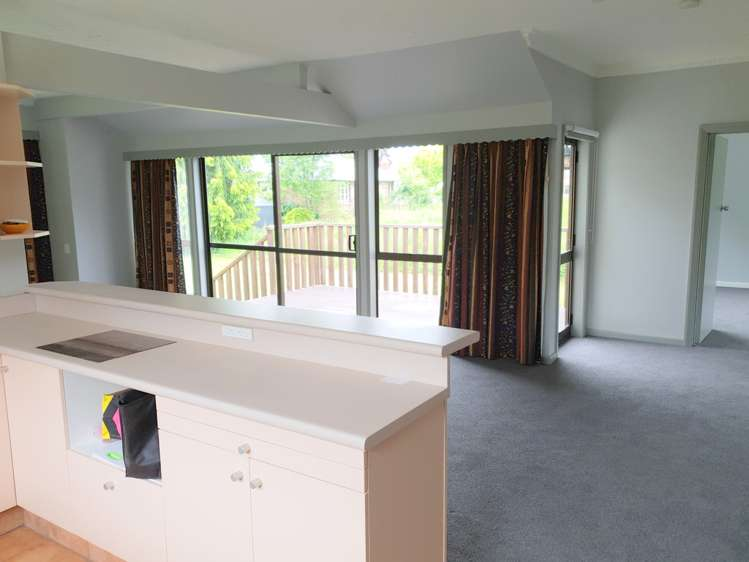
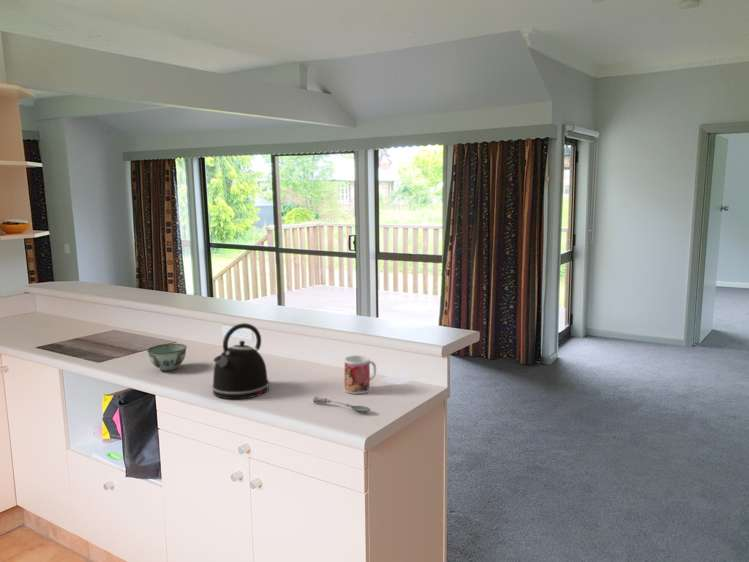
+ bowl [146,342,188,372]
+ kettle [211,322,270,400]
+ mug [343,354,377,395]
+ soupspoon [312,396,371,414]
